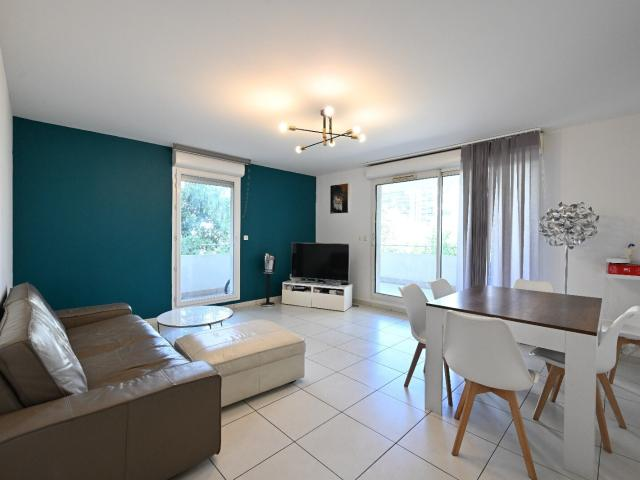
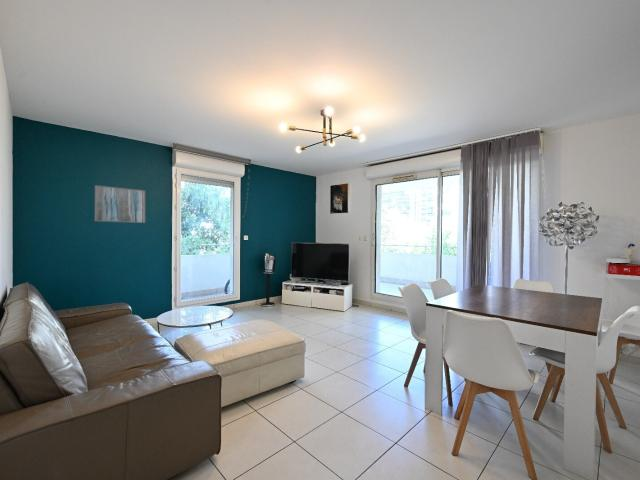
+ wall art [94,184,146,224]
